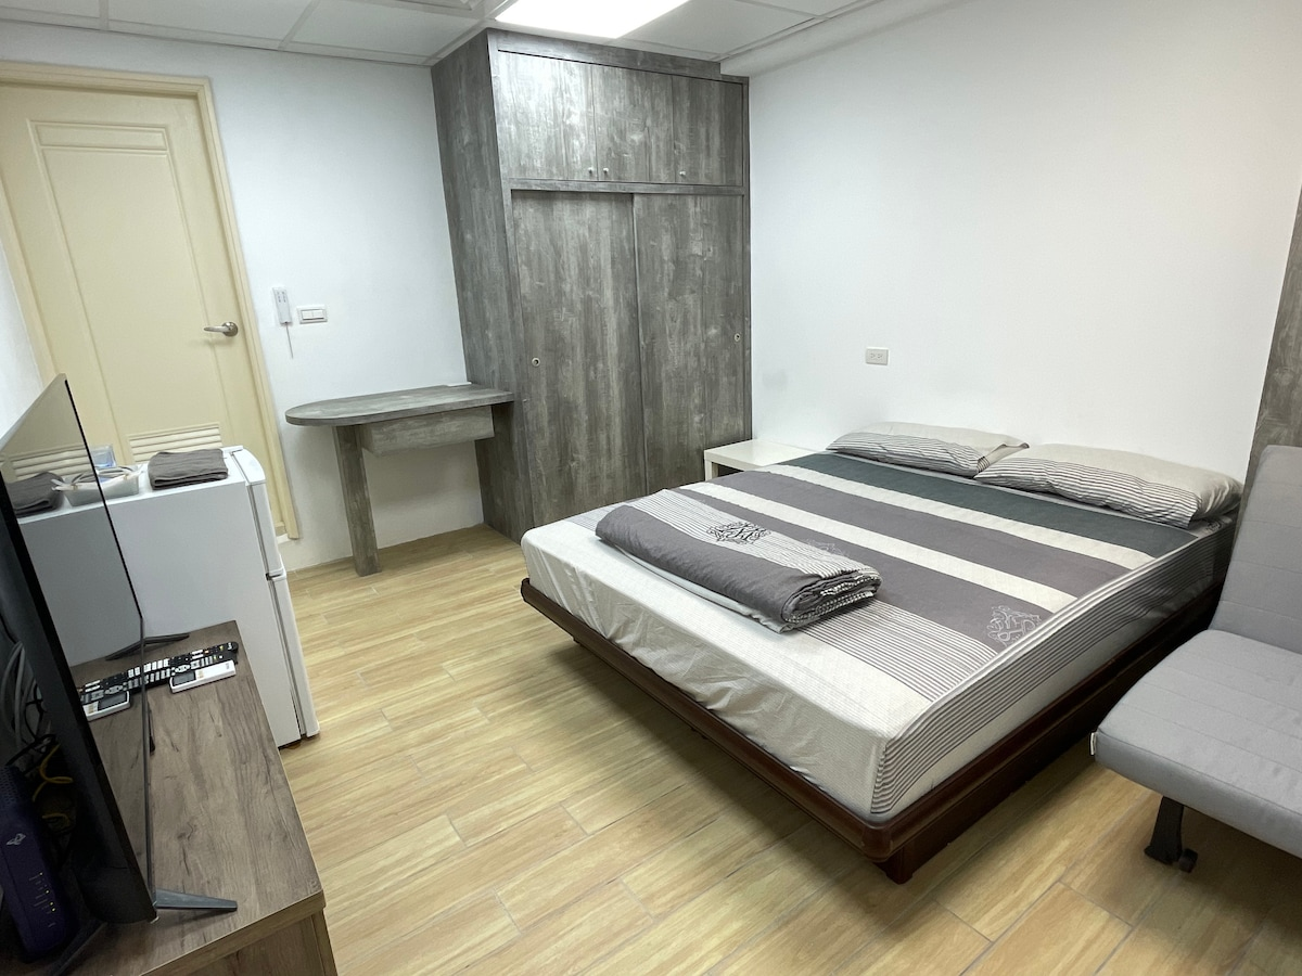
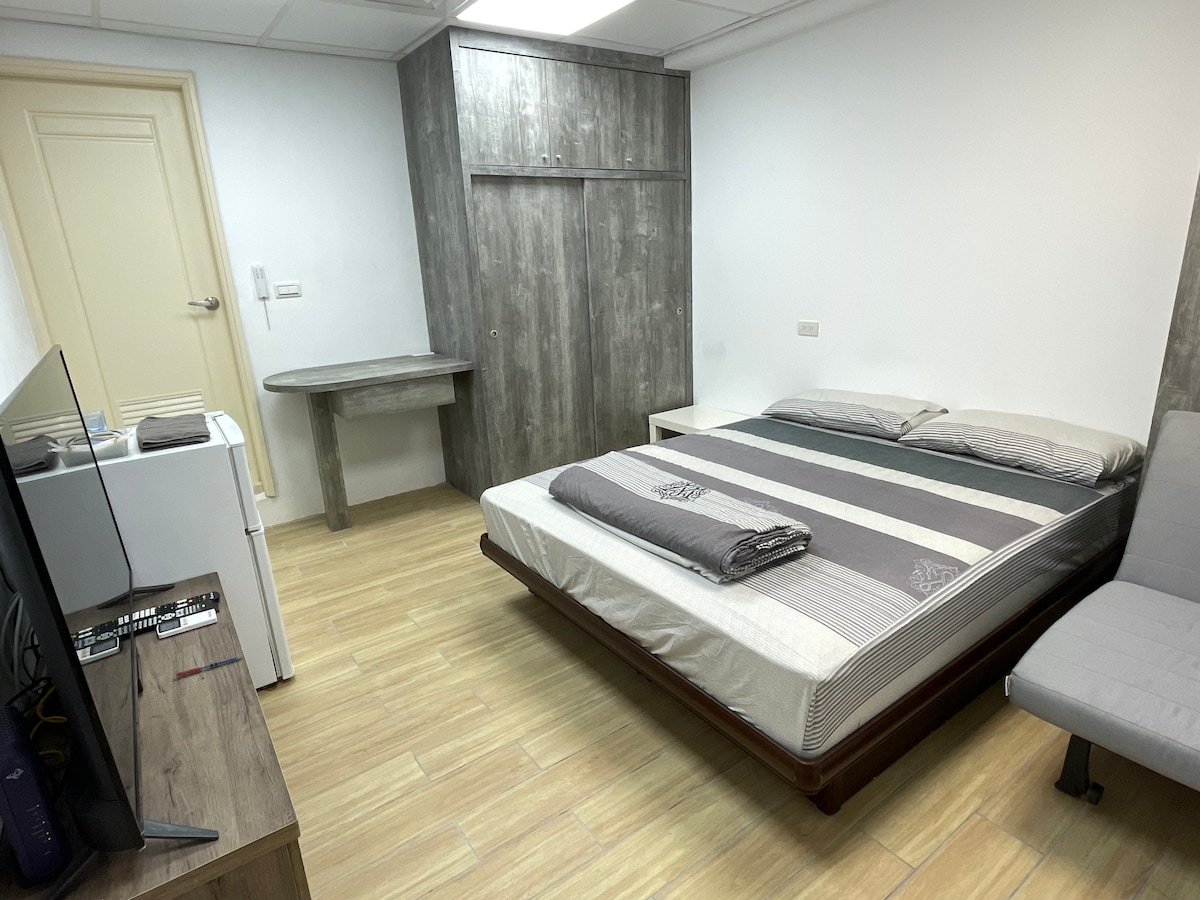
+ pen [175,655,243,678]
